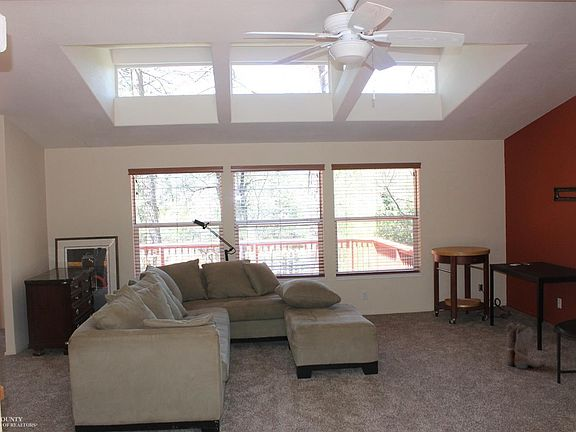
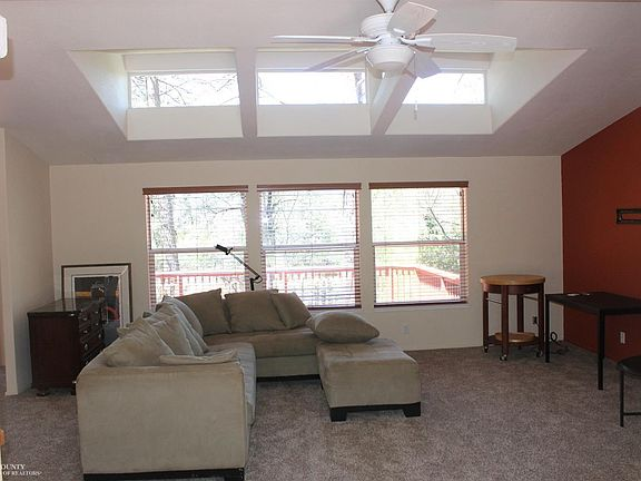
- boots [505,322,545,370]
